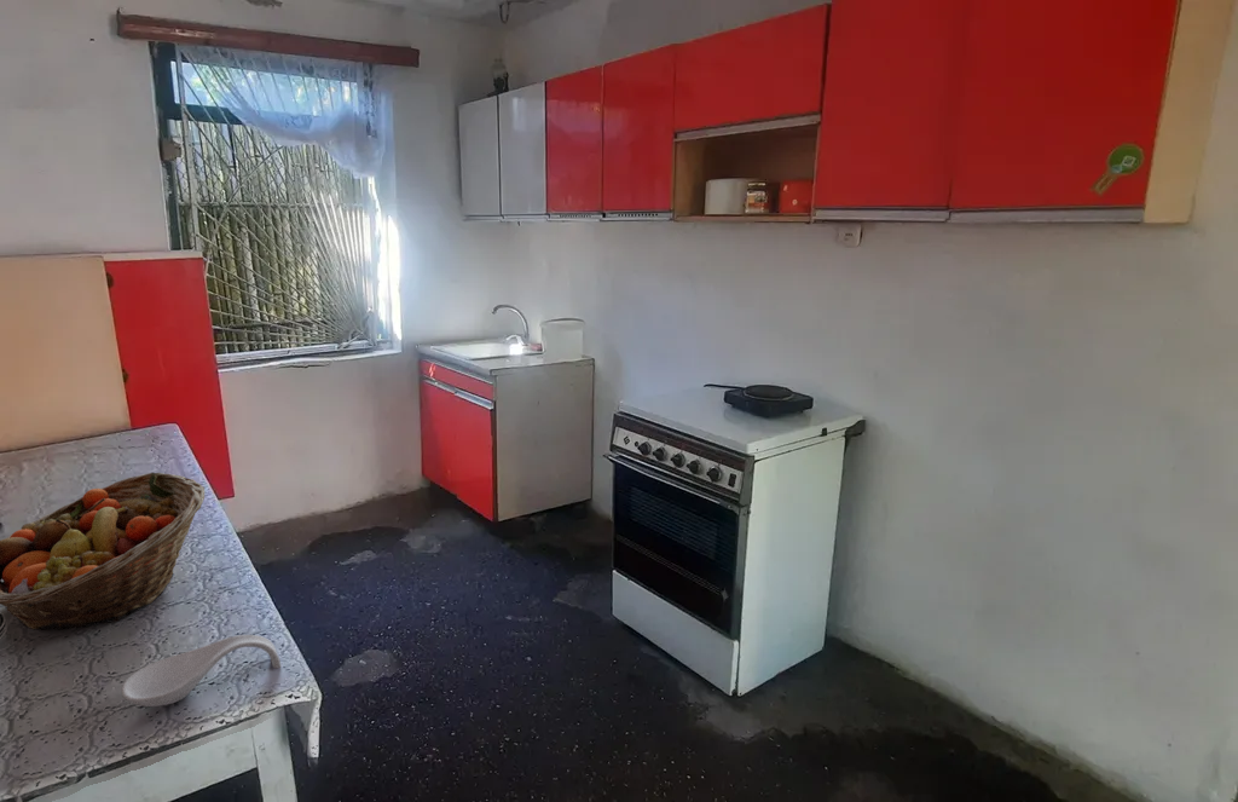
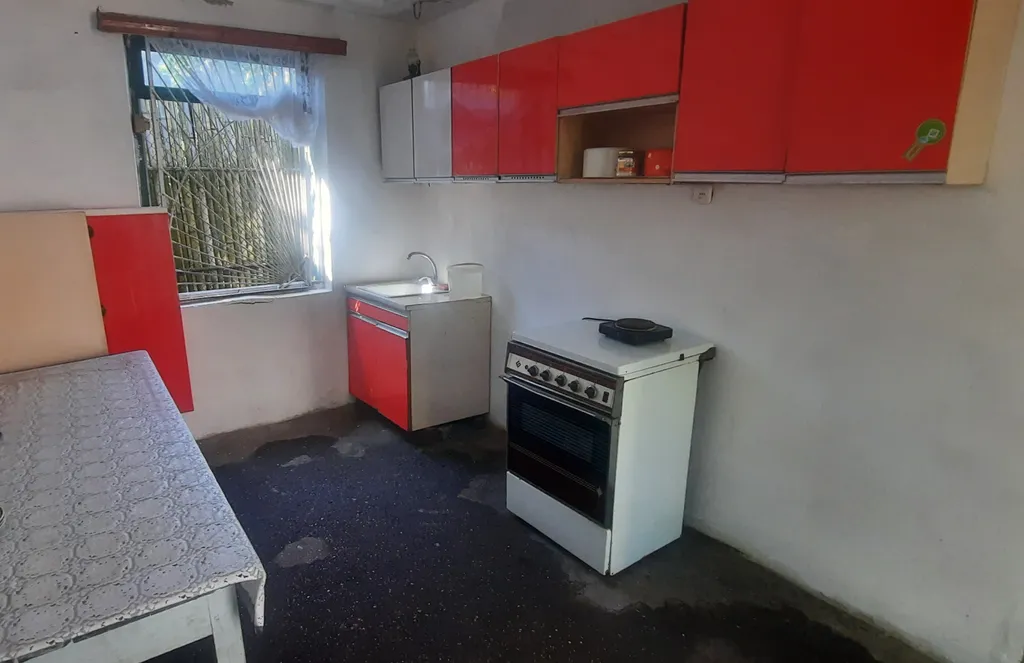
- spoon rest [121,634,282,708]
- fruit basket [0,472,206,631]
